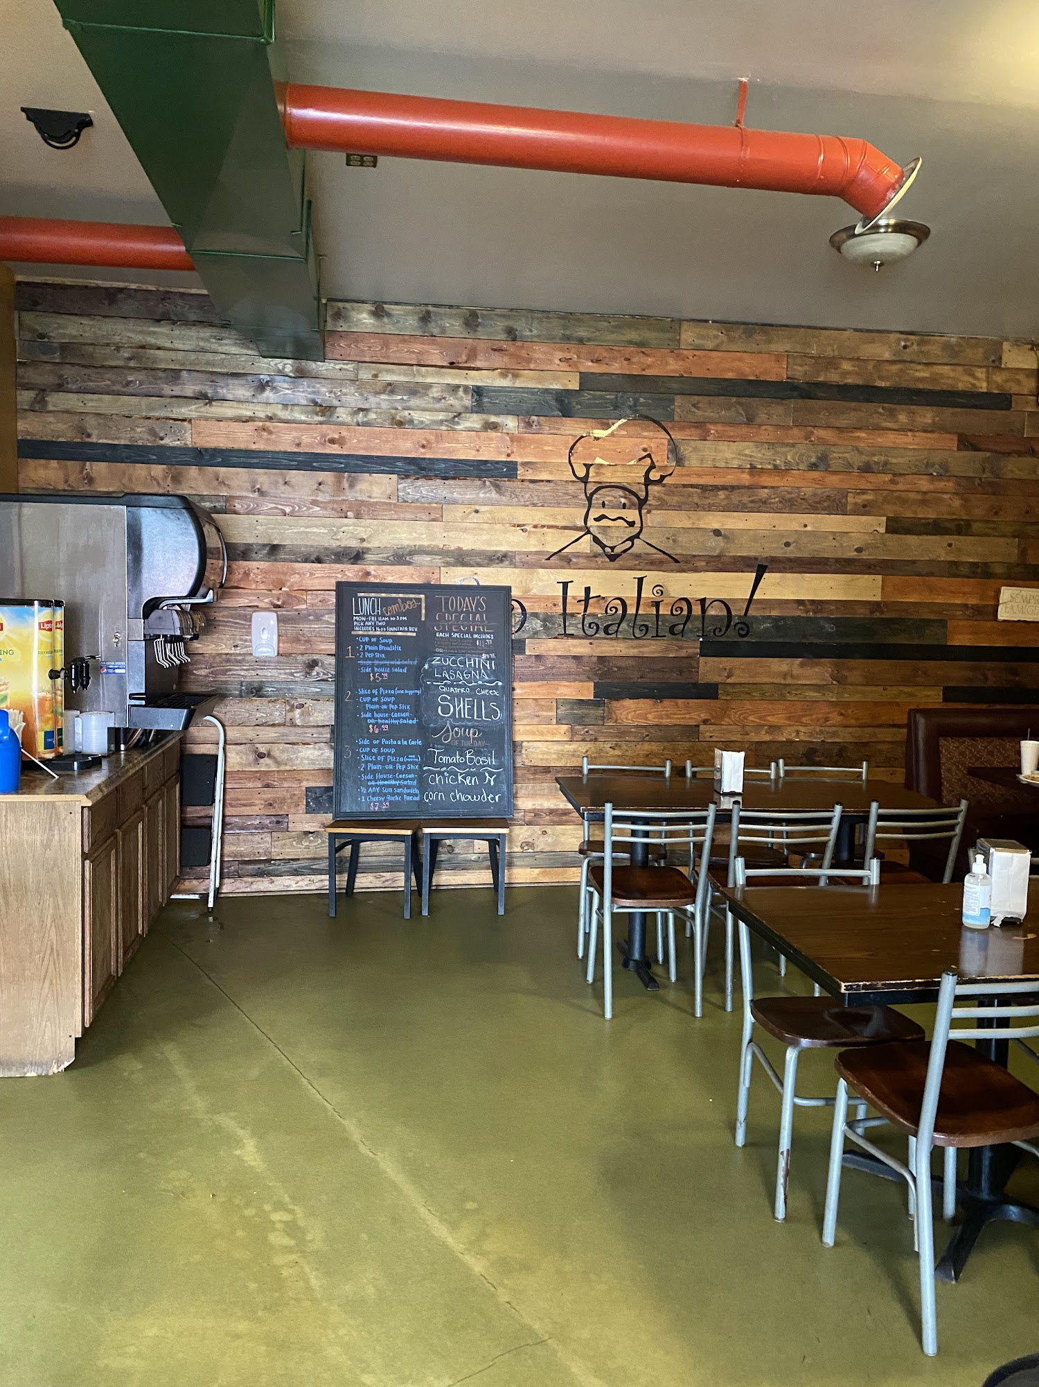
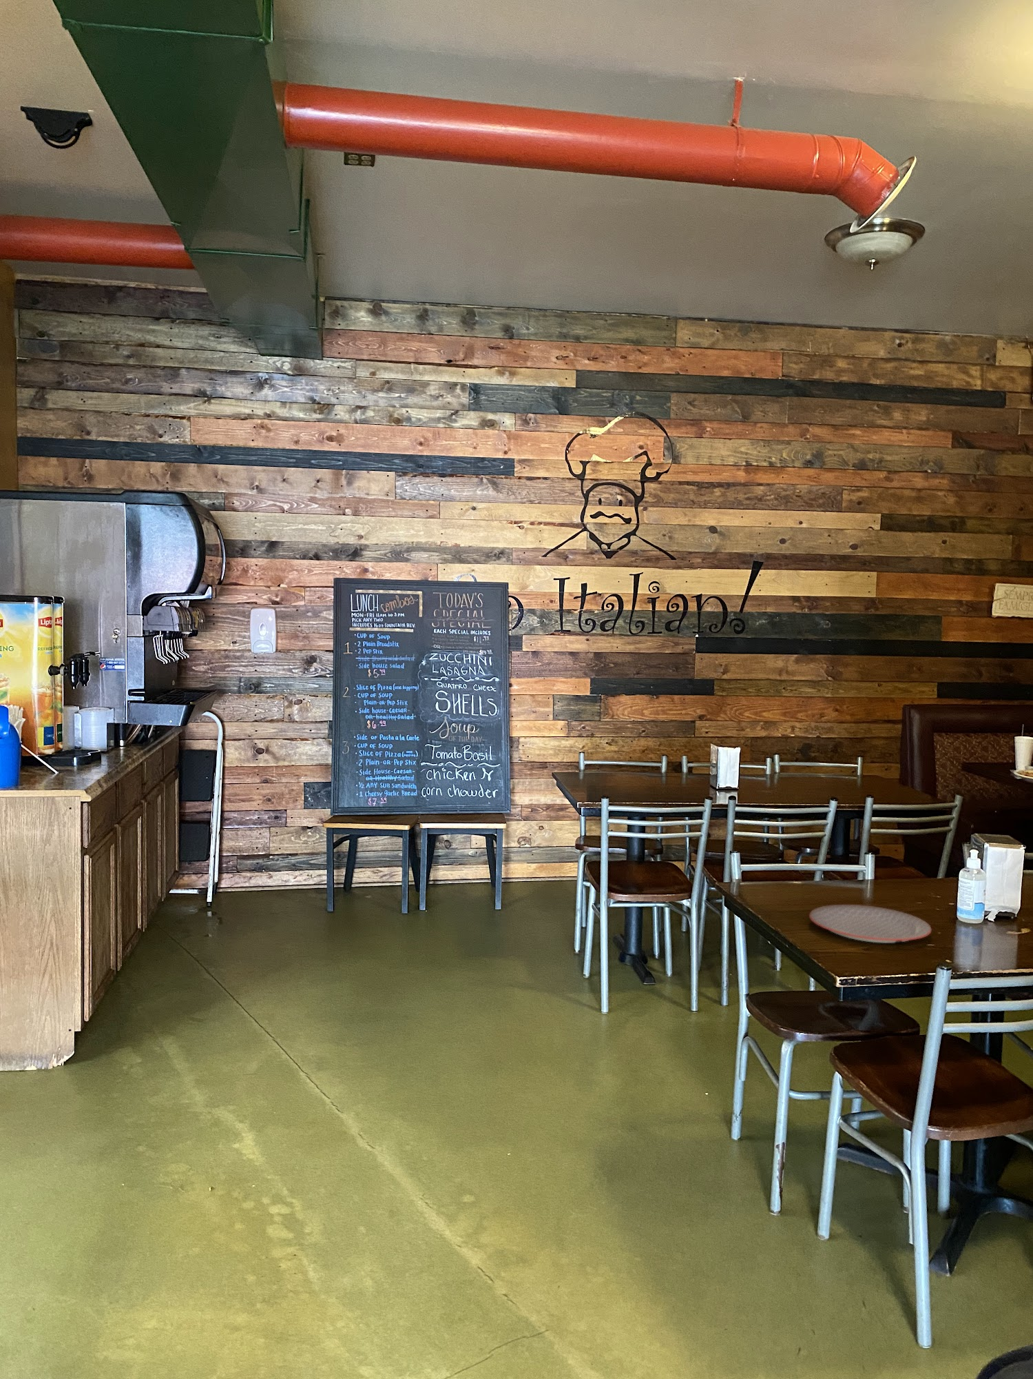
+ plate [808,903,932,944]
